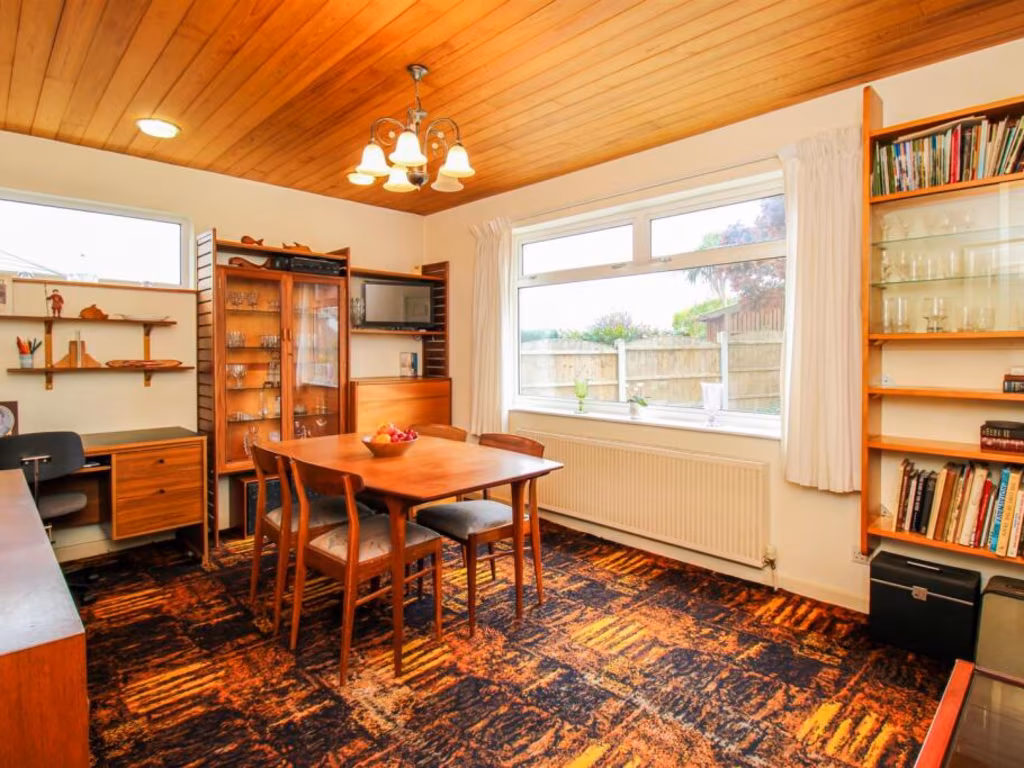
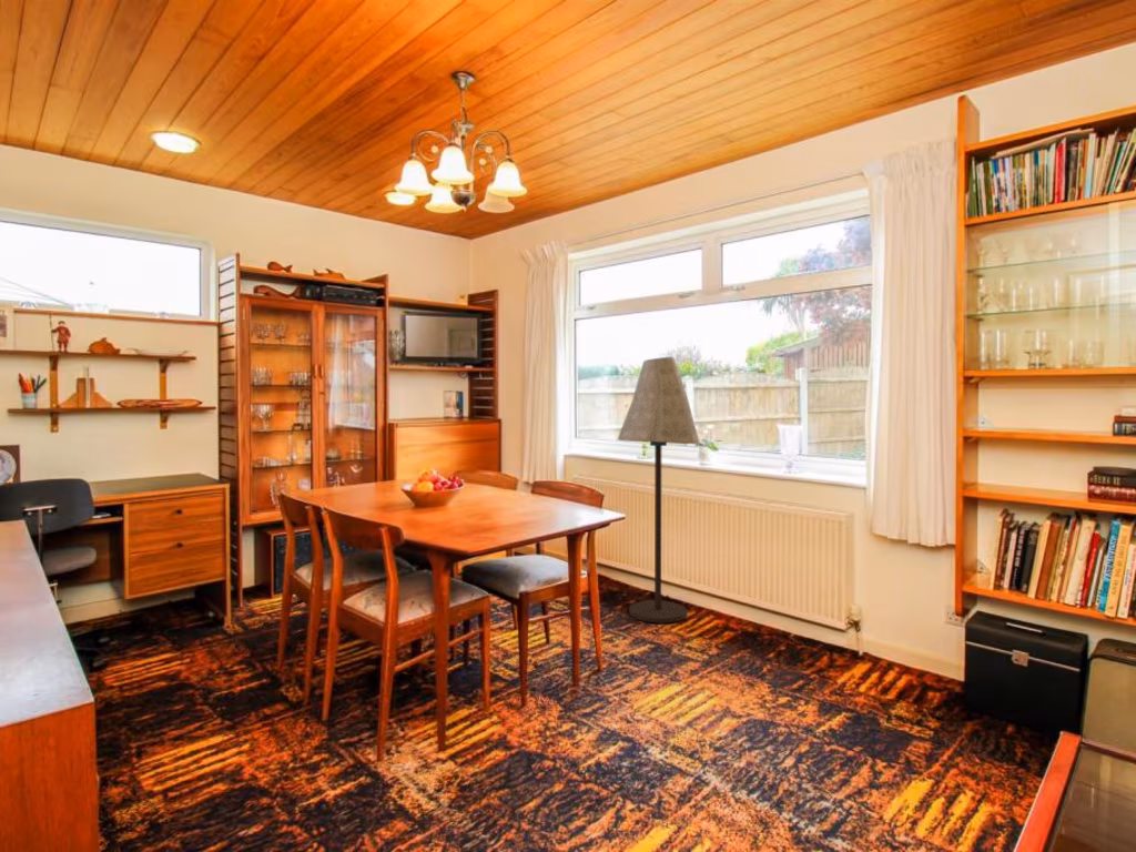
+ floor lamp [617,356,701,625]
